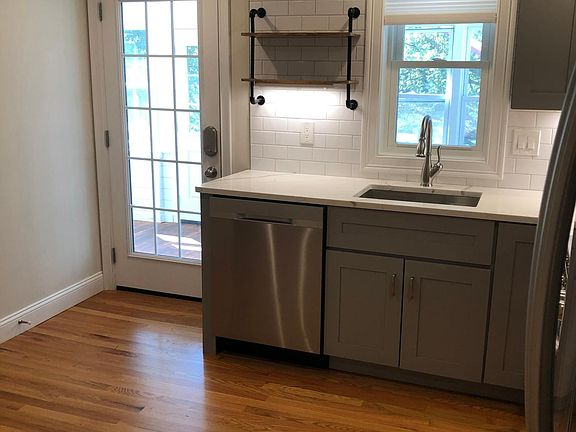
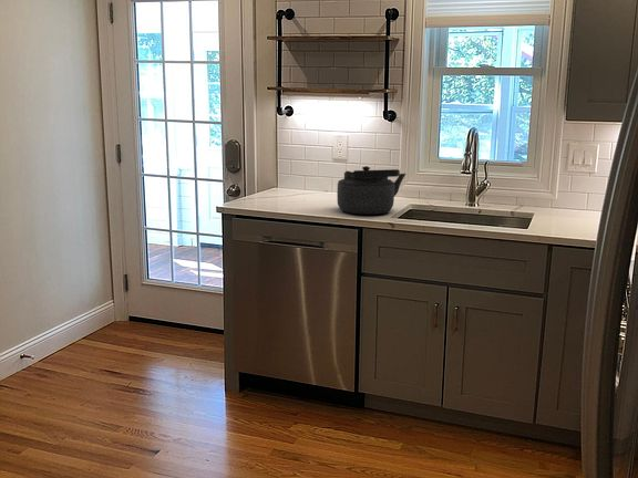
+ kettle [336,165,408,216]
